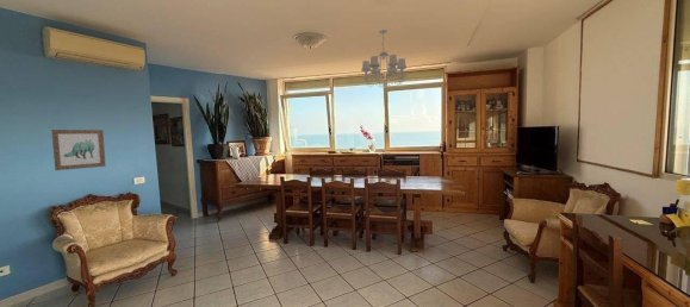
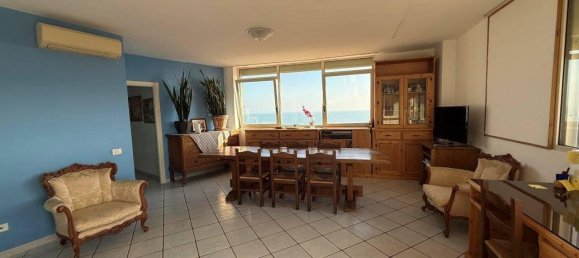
- wall art [50,129,107,171]
- chandelier [359,29,409,89]
